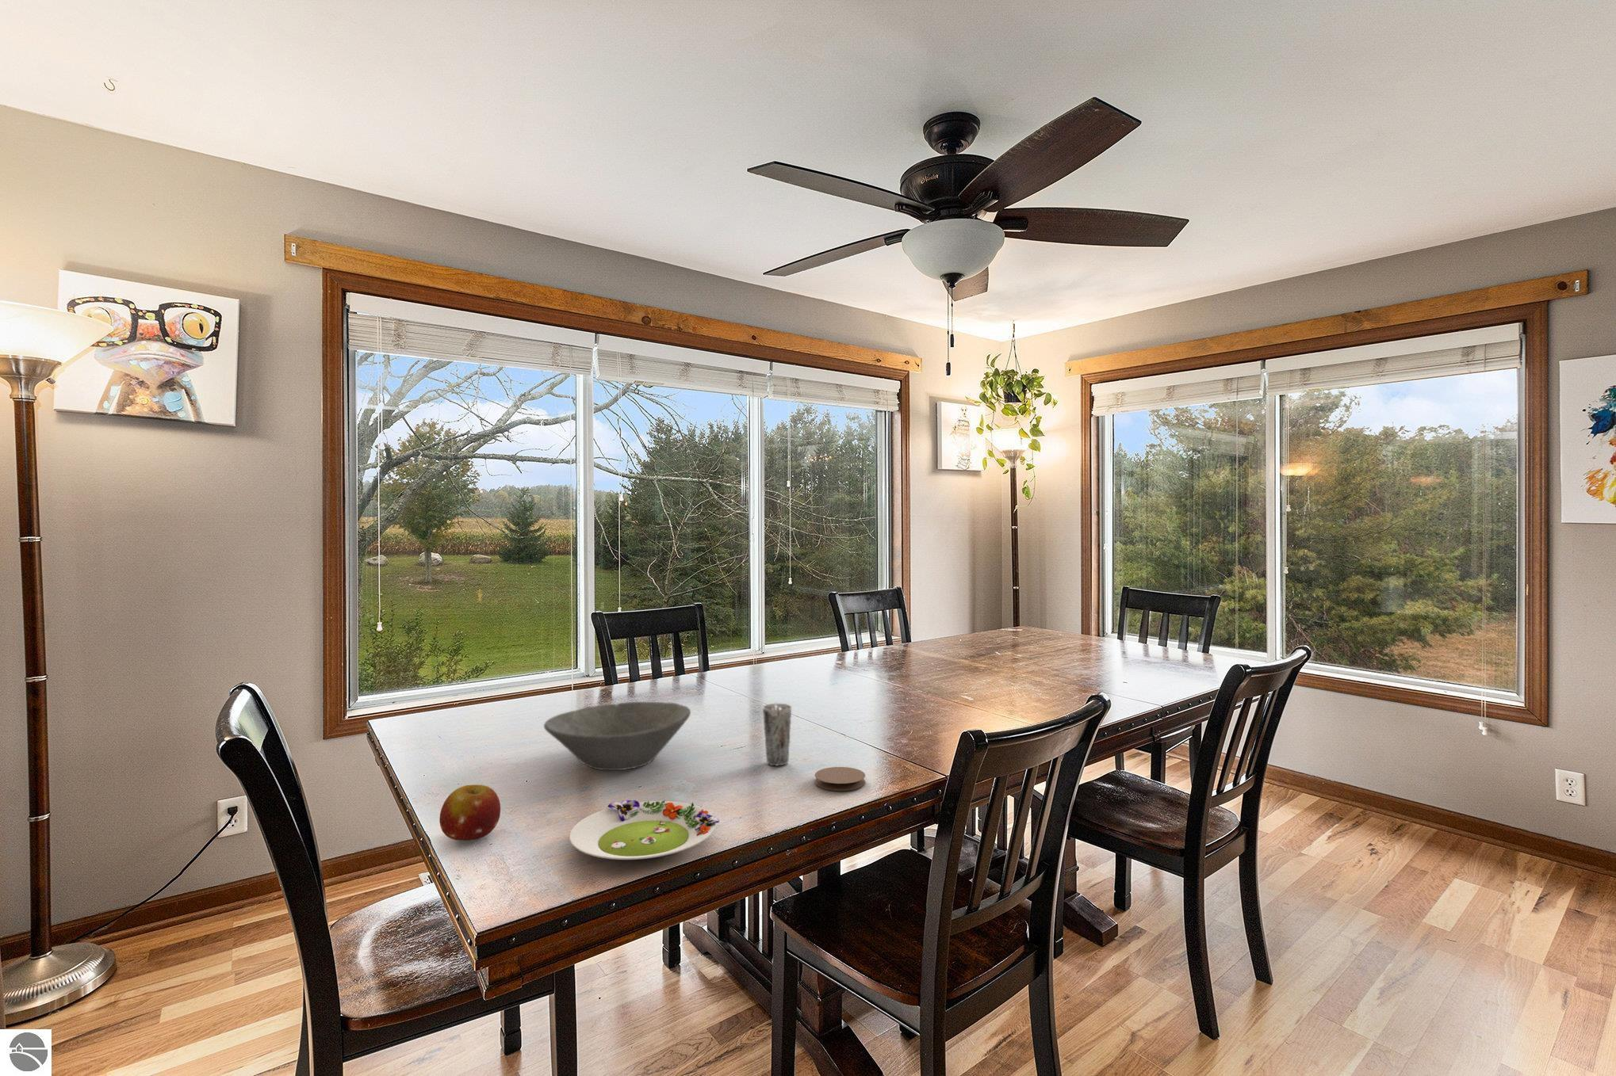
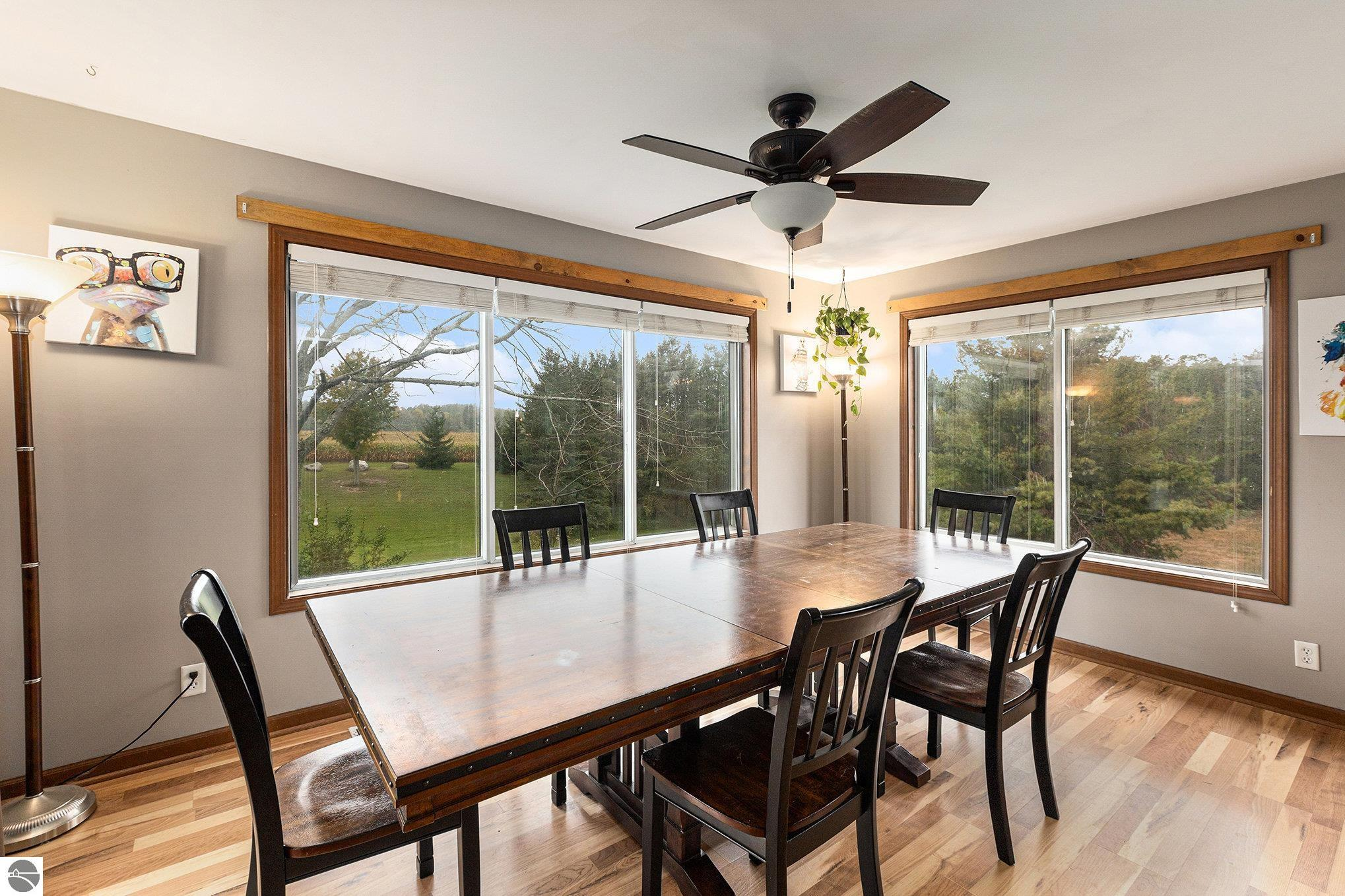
- coaster [813,766,866,791]
- fruit [439,784,501,842]
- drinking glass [762,703,792,766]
- bowl [543,701,691,771]
- salad plate [568,800,720,861]
